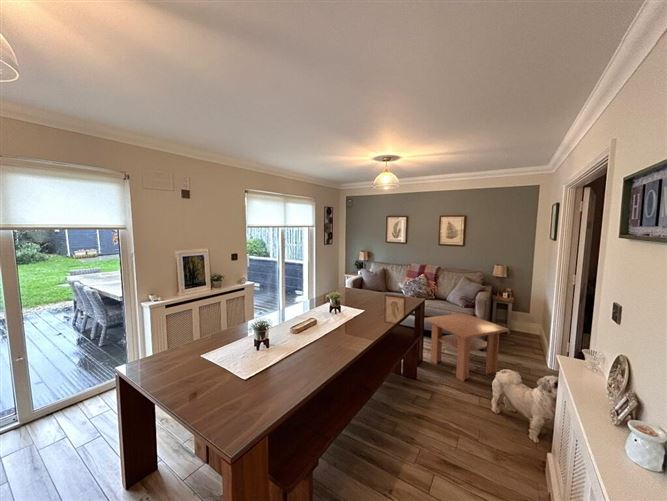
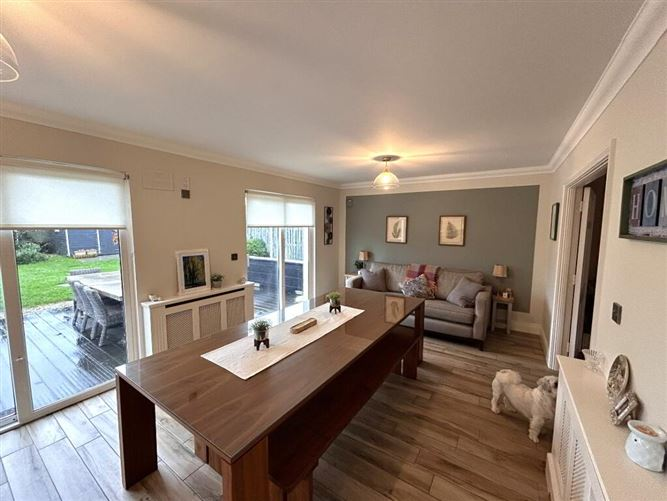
- coffee table [424,312,510,383]
